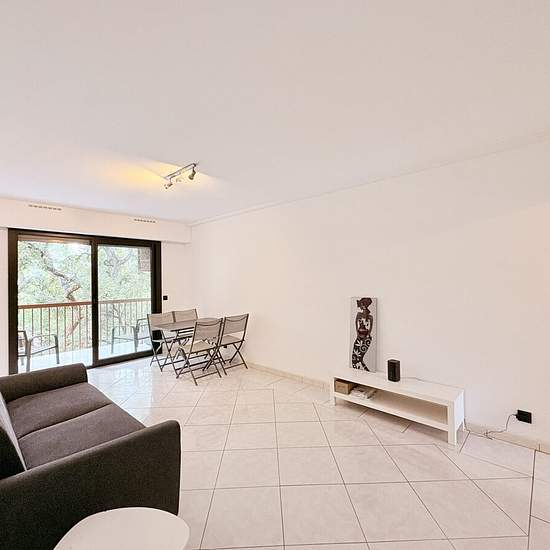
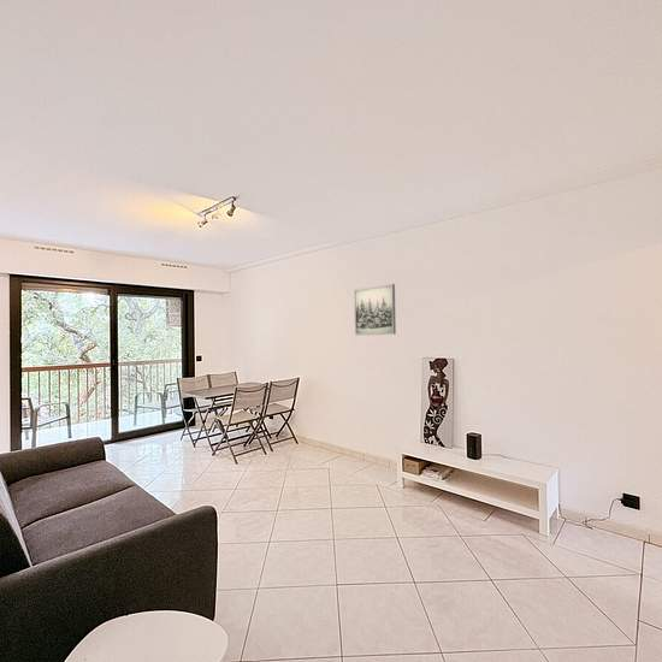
+ wall art [353,283,397,337]
